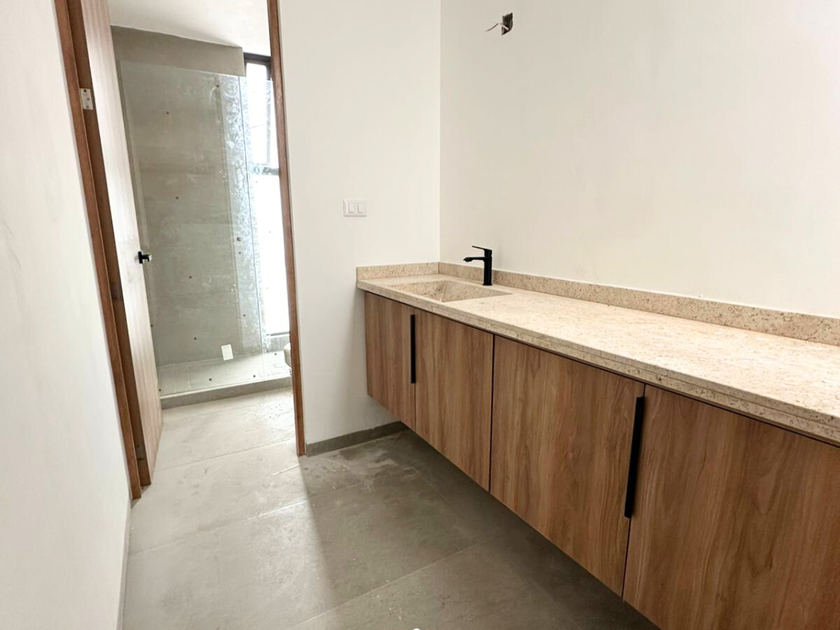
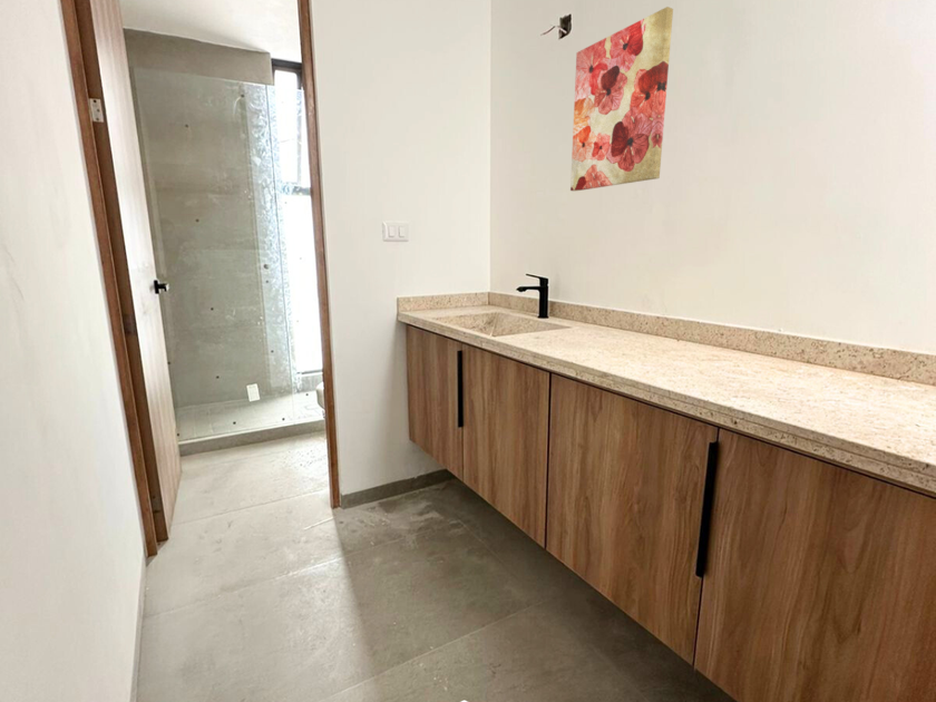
+ wall art [569,6,674,193]
